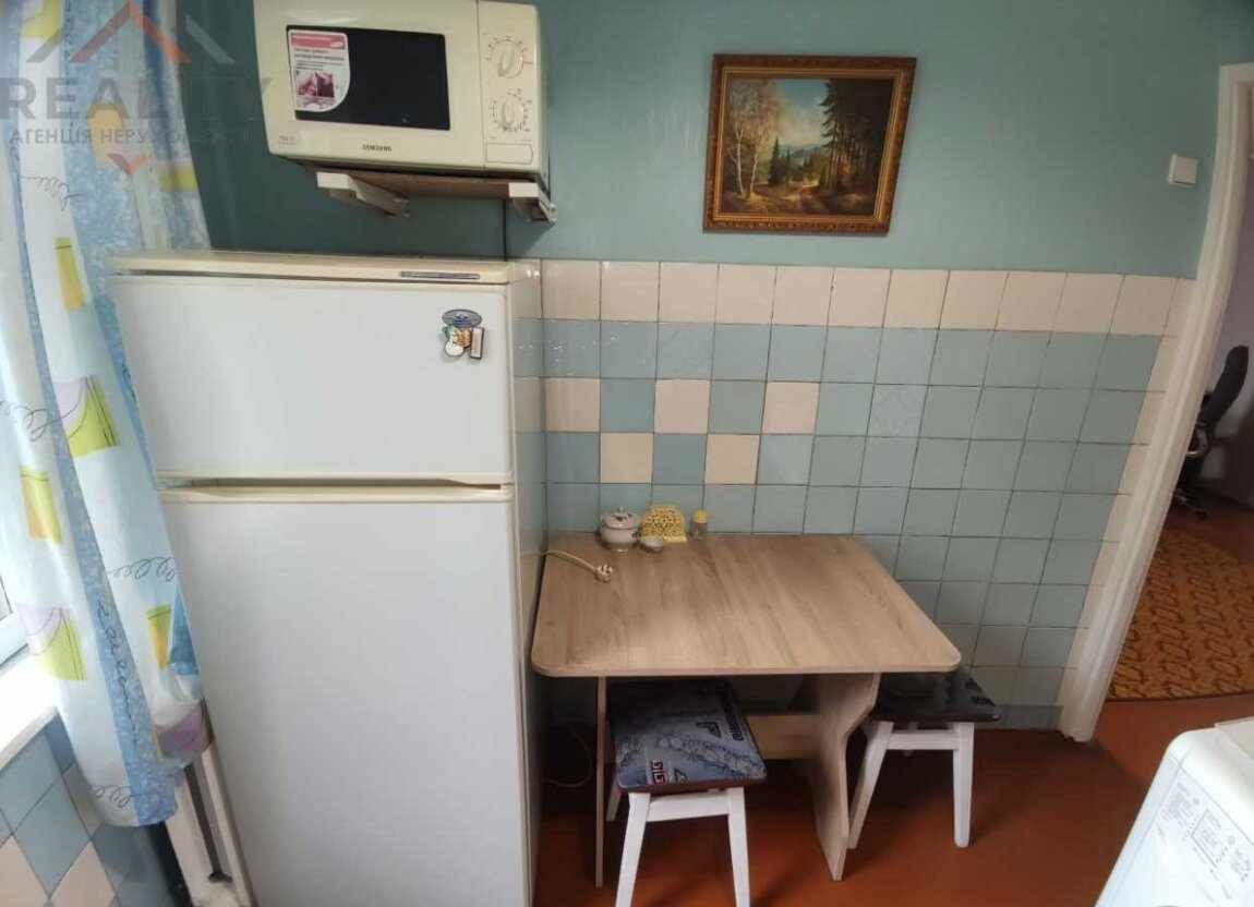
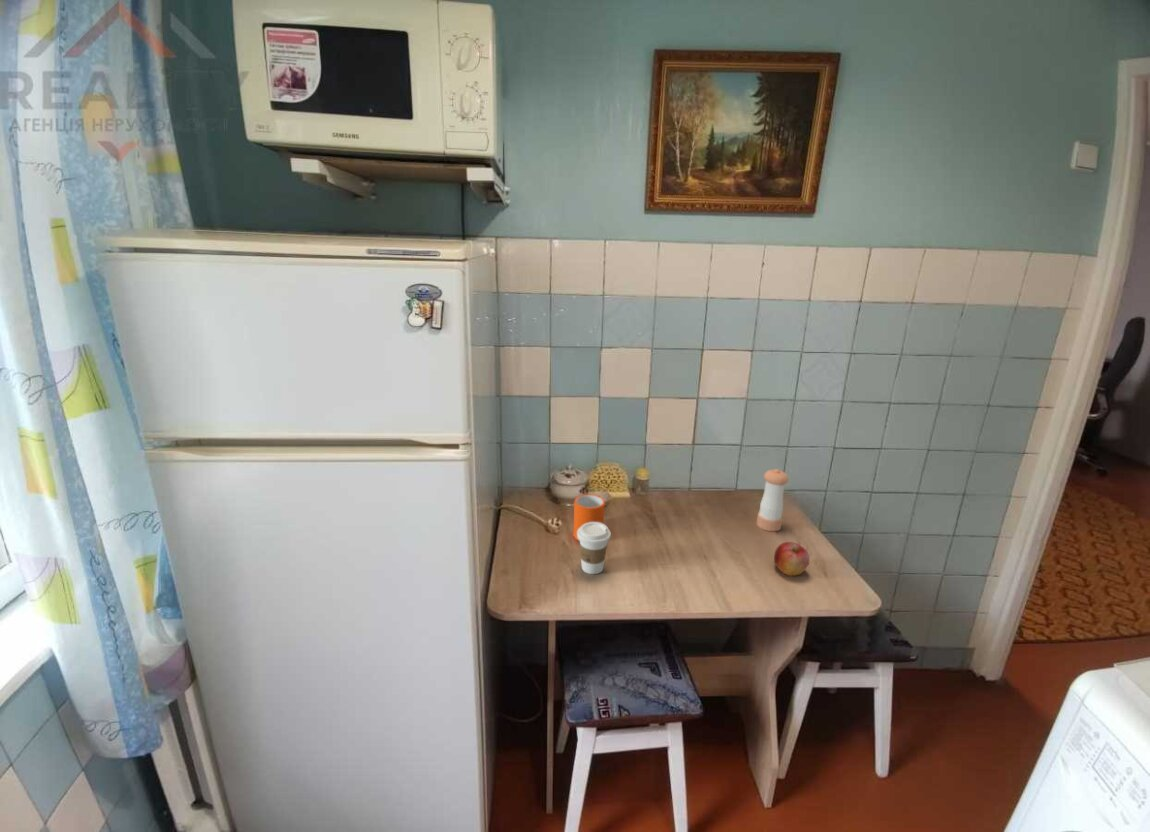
+ pepper shaker [756,468,789,532]
+ coffee cup [577,522,612,575]
+ apple [773,541,811,577]
+ mug [572,493,606,542]
